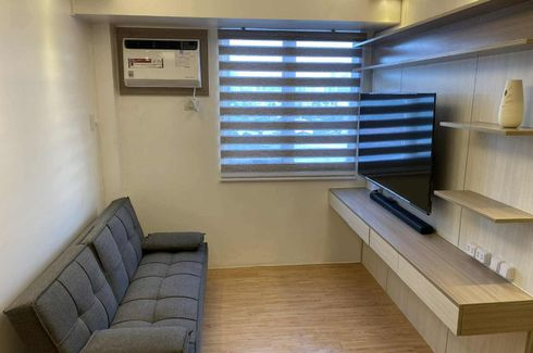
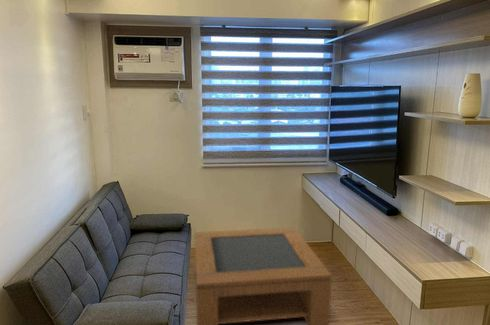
+ coffee table [194,227,333,325]
